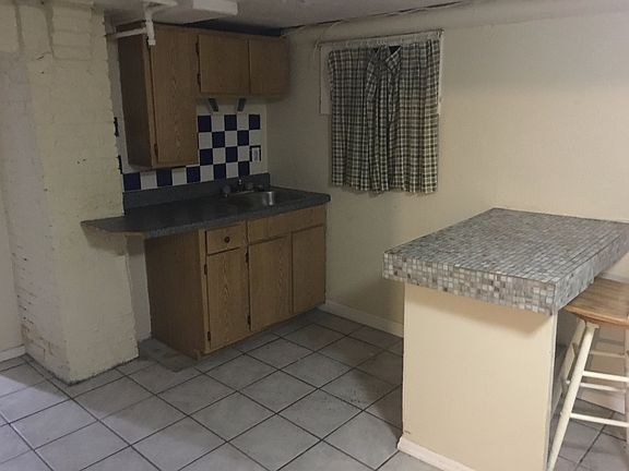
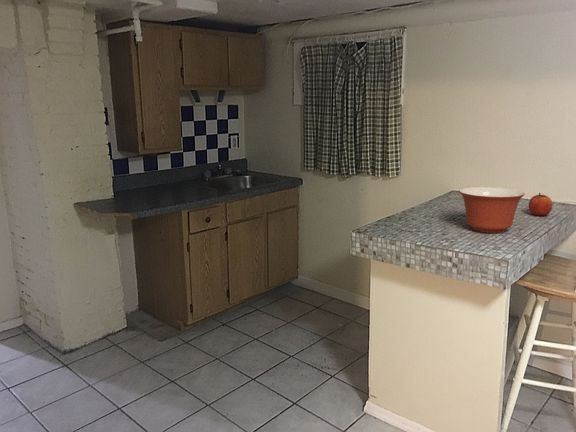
+ mixing bowl [458,186,526,234]
+ apple [528,192,553,217]
